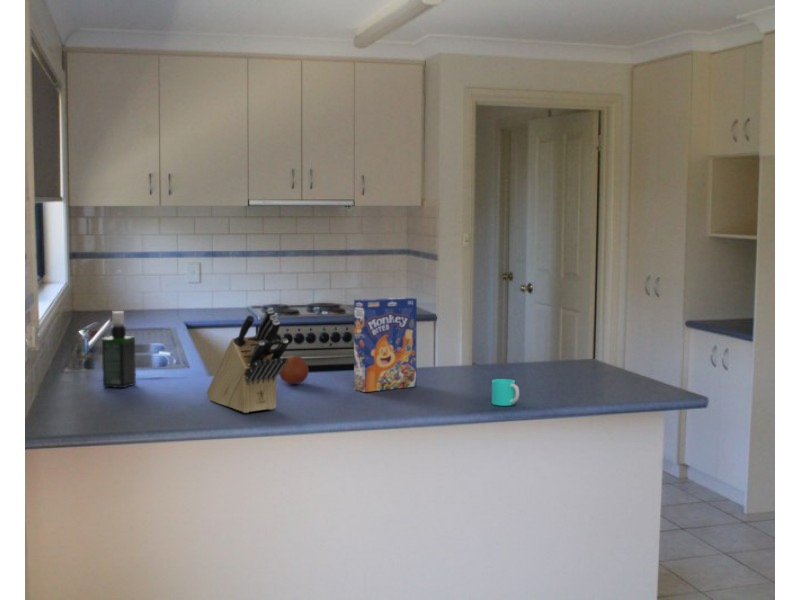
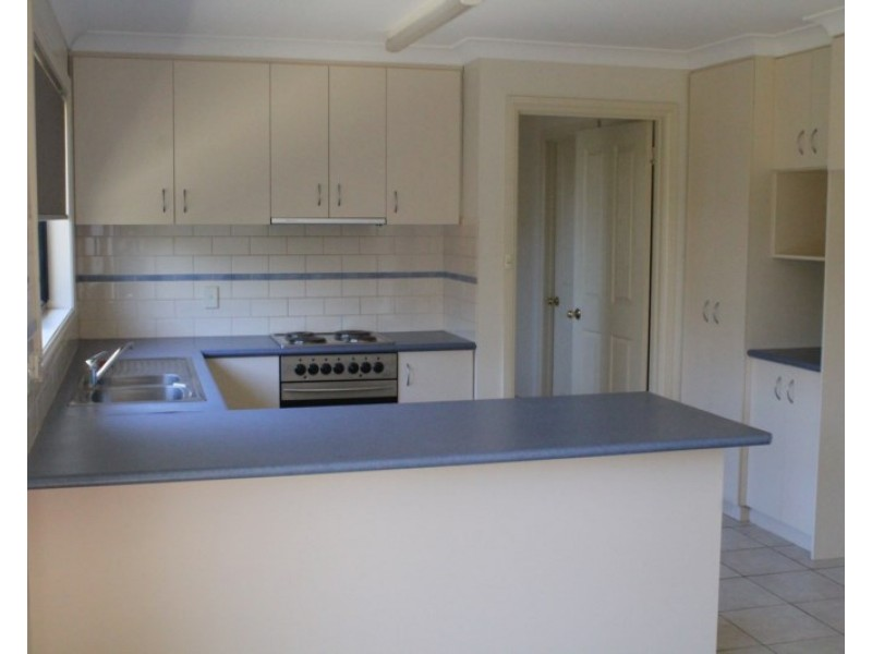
- cup [491,378,520,407]
- cereal box [353,297,418,393]
- spray bottle [101,310,137,389]
- fruit [278,354,310,385]
- knife block [206,307,289,414]
